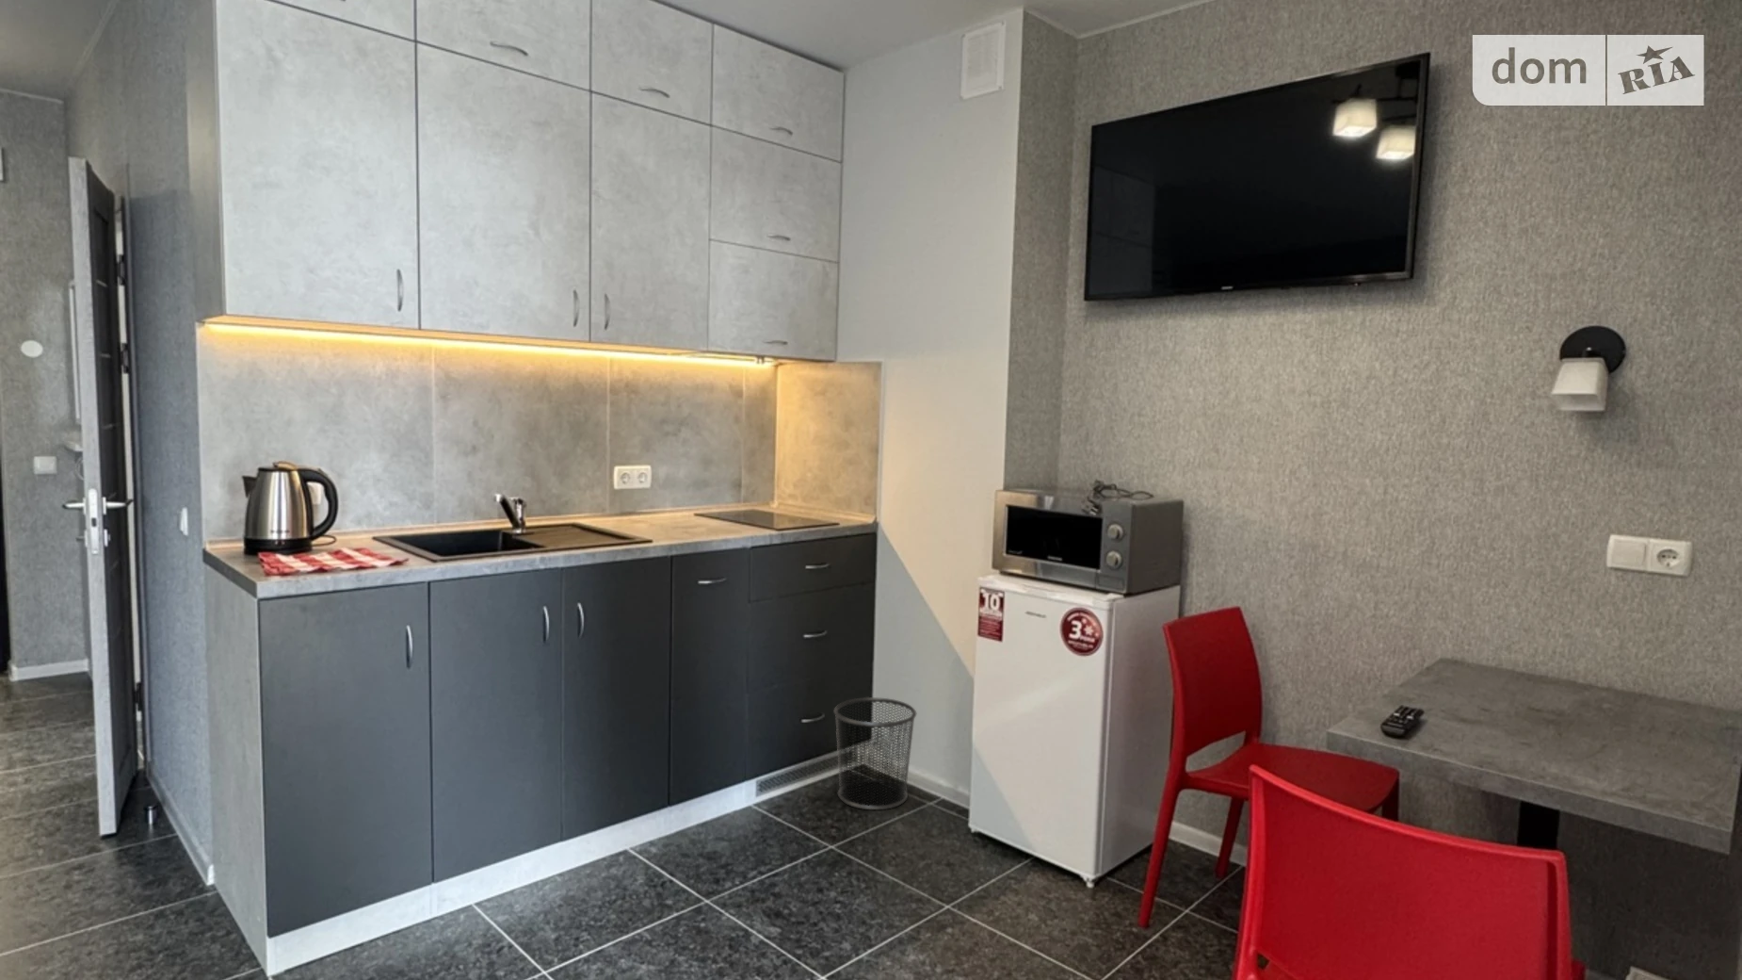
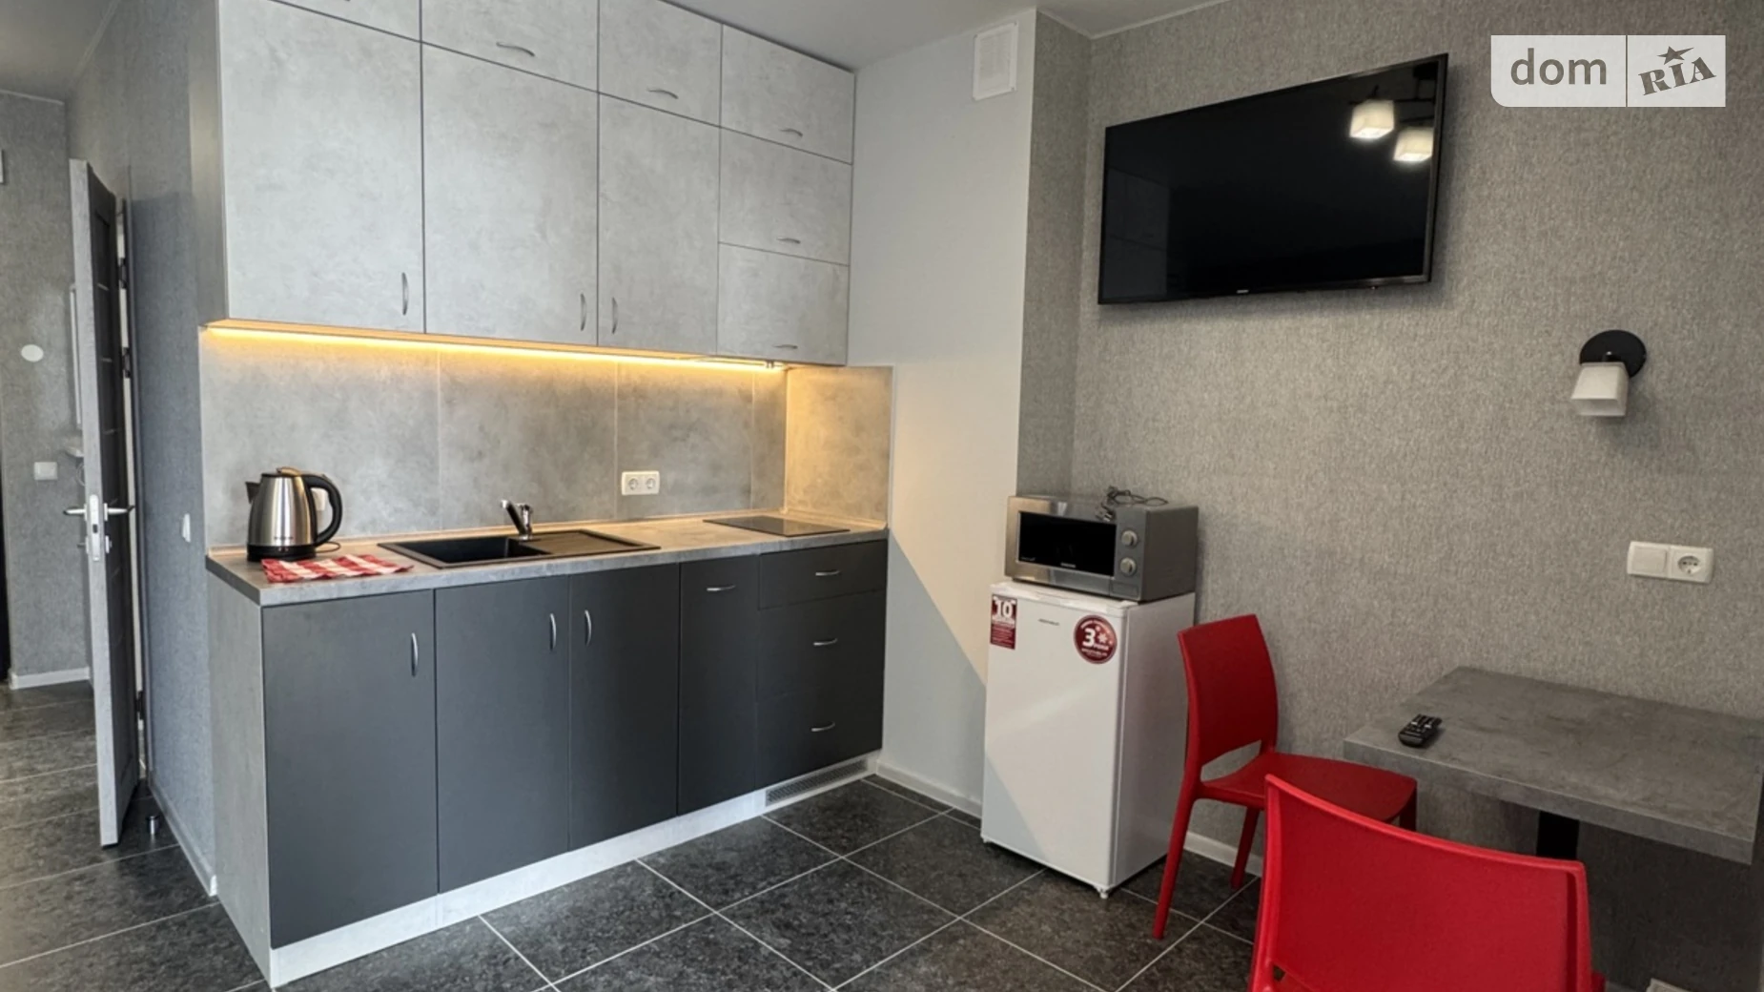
- waste bin [834,696,918,810]
